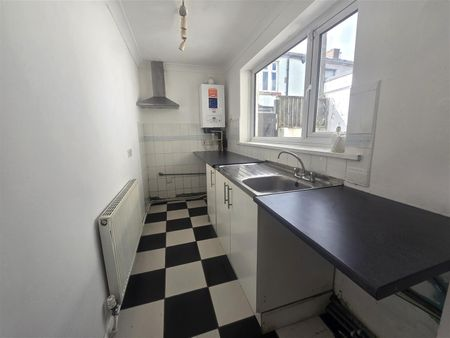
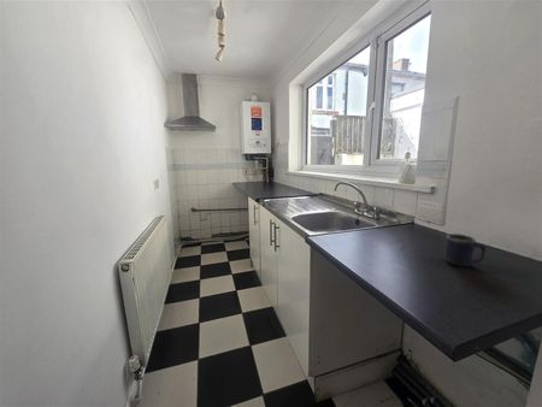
+ mug [443,232,487,269]
